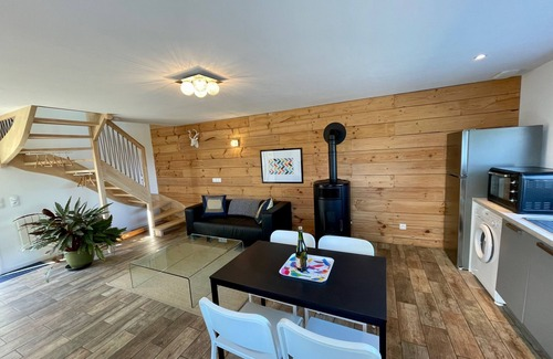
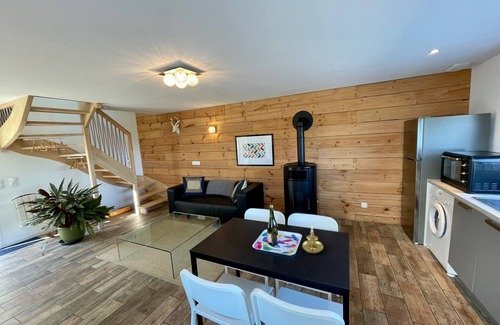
+ candle holder [301,227,324,254]
